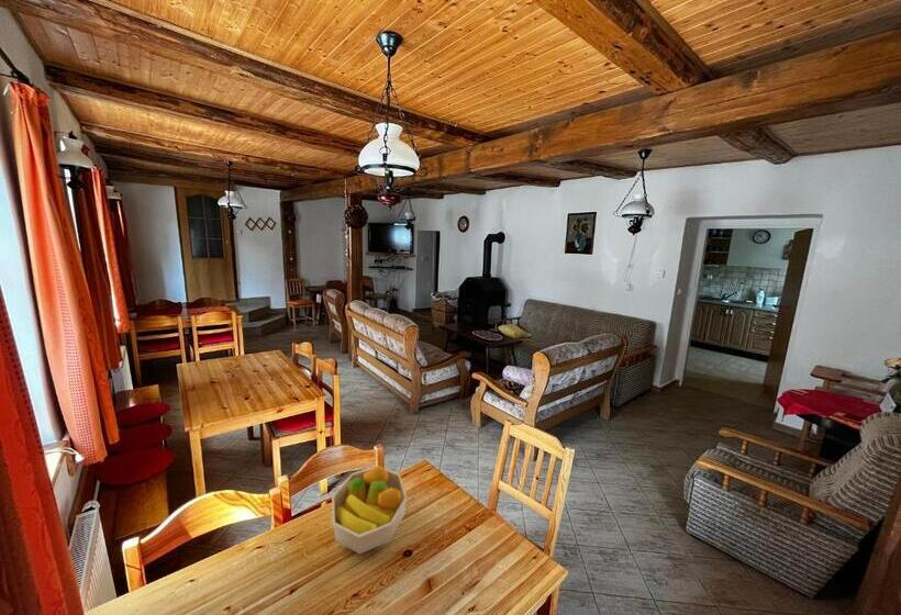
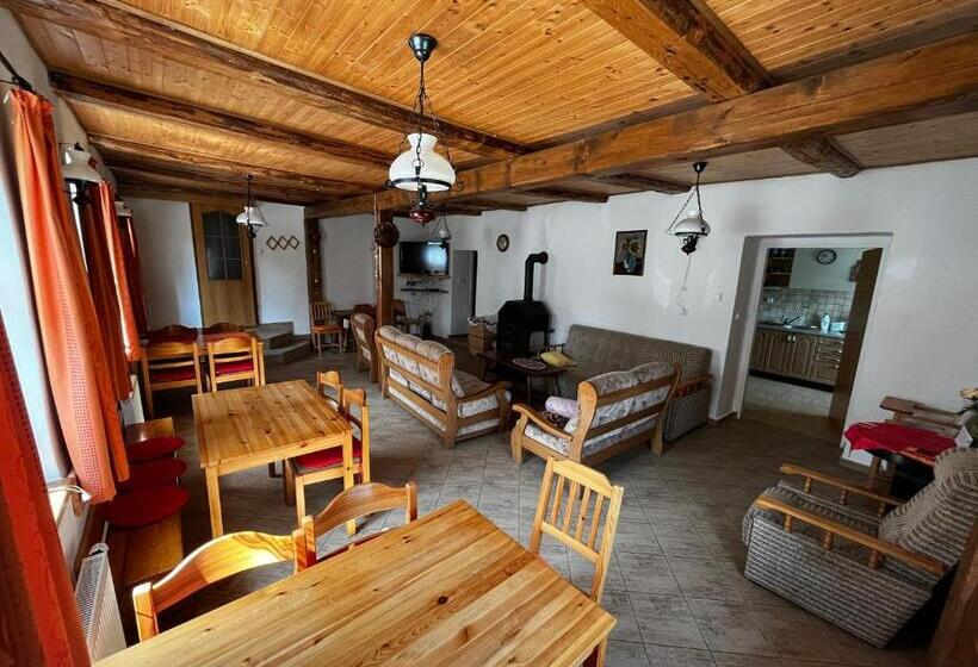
- fruit bowl [331,465,408,556]
